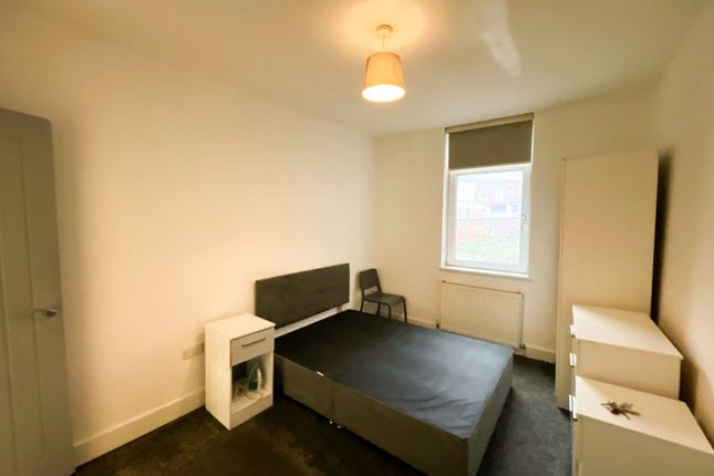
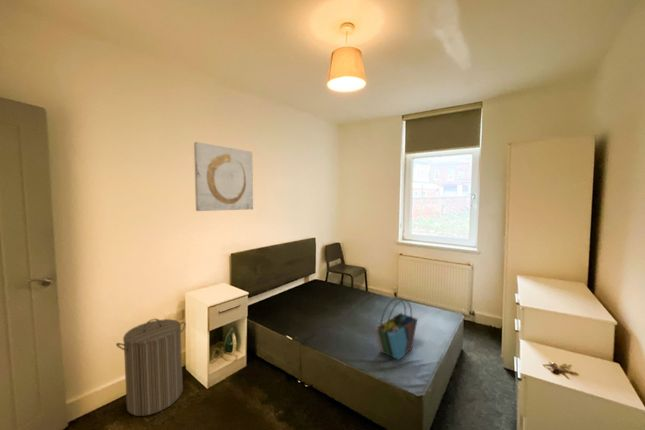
+ tote bag [374,297,418,361]
+ laundry hamper [115,318,187,417]
+ wall art [193,141,254,212]
